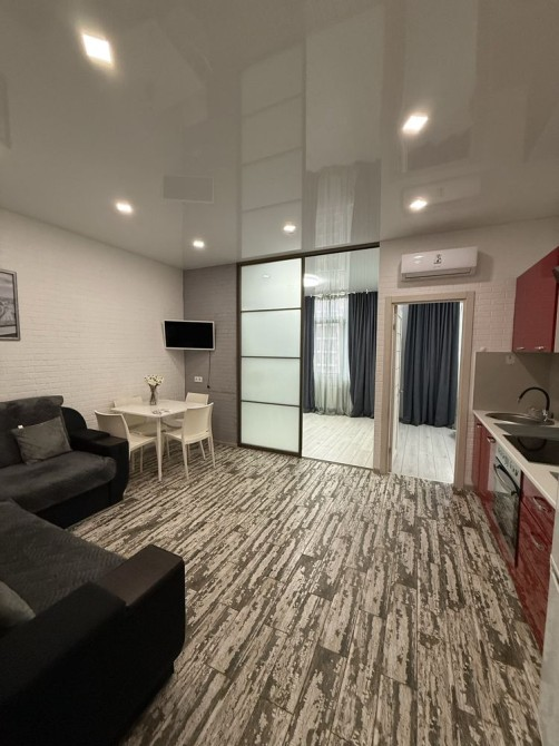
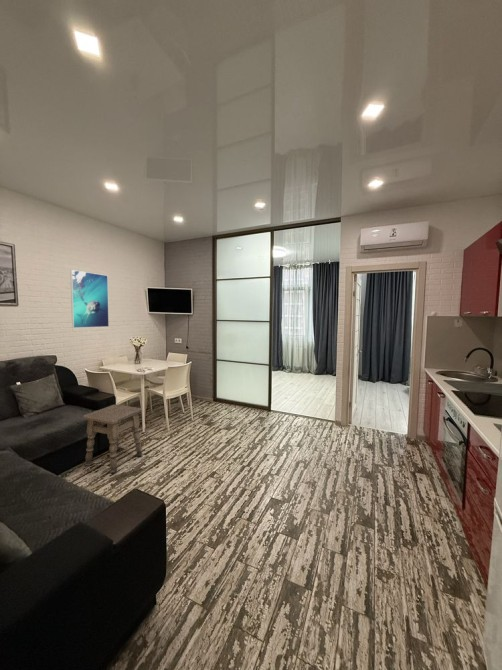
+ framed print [69,269,110,329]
+ side table [82,403,143,475]
